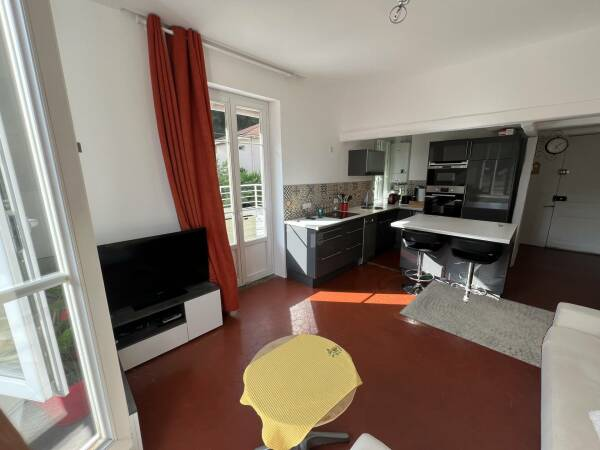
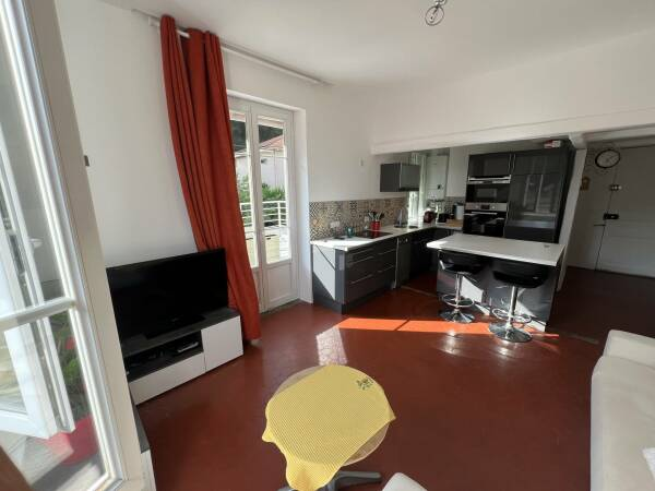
- rug [399,279,556,368]
